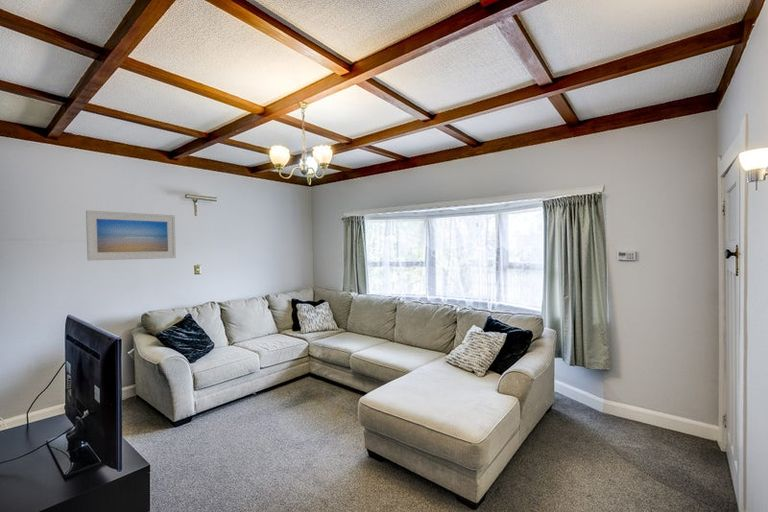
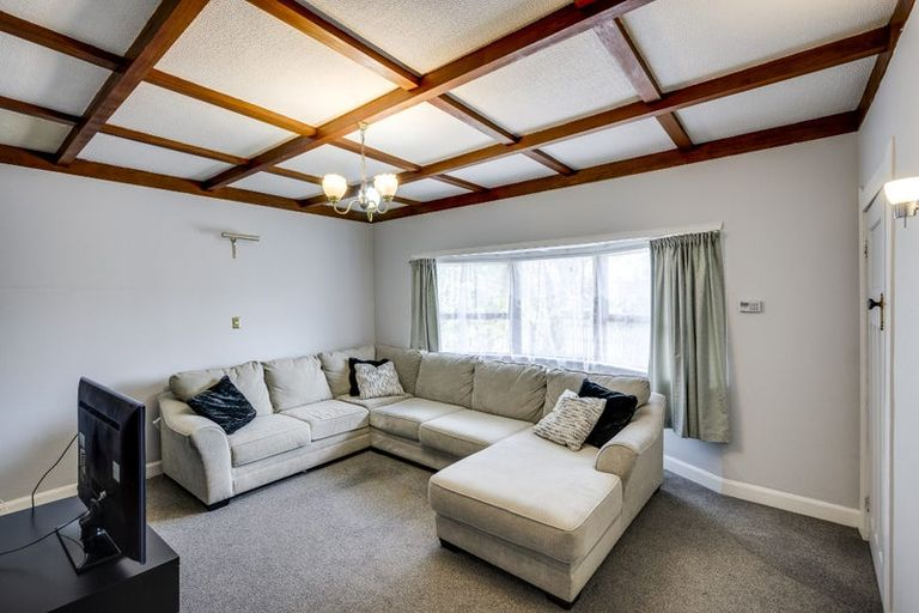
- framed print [85,209,177,262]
